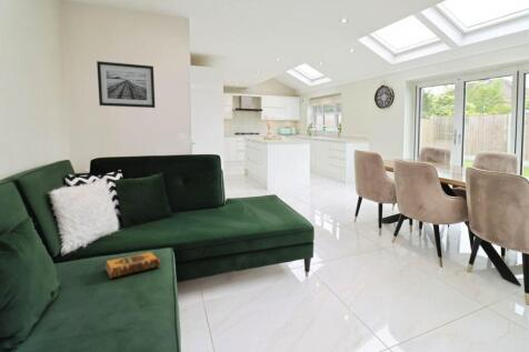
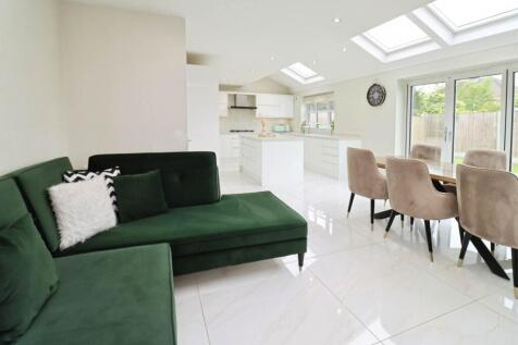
- hardback book [103,251,161,280]
- wall art [96,60,157,109]
